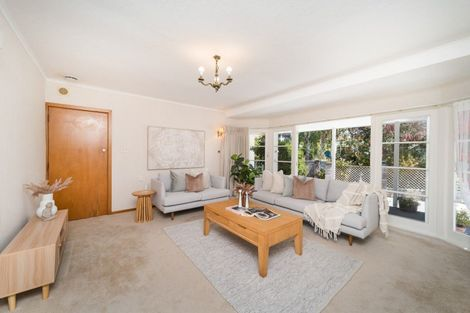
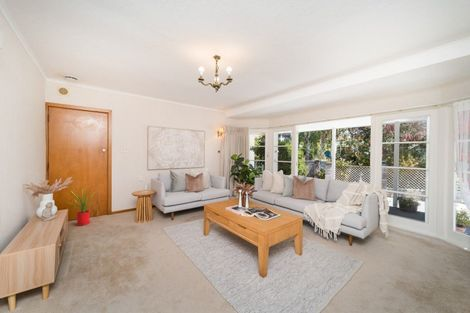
+ house plant [64,185,101,226]
